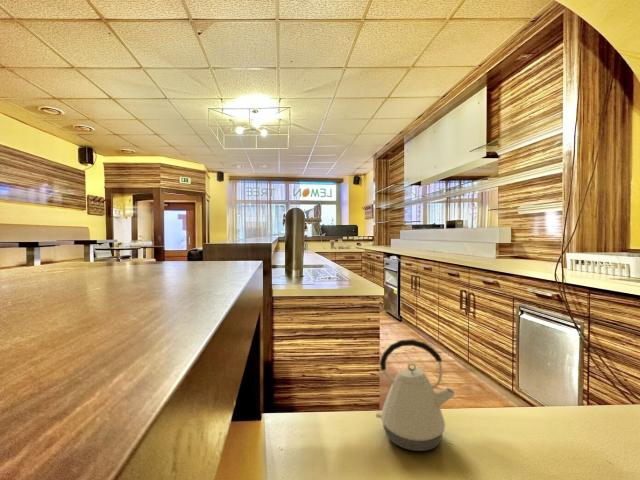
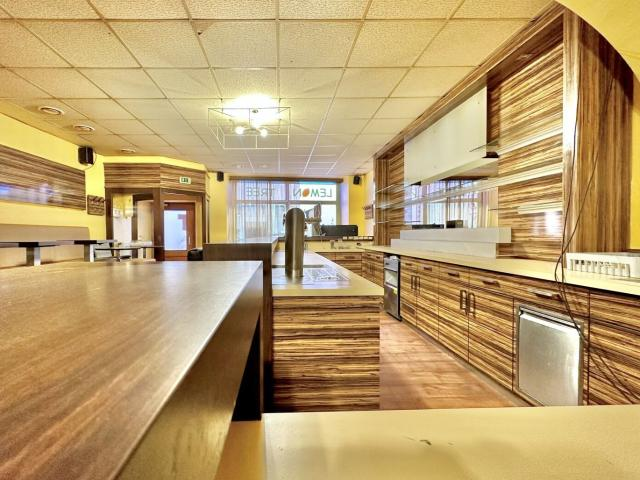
- kettle [375,338,457,452]
